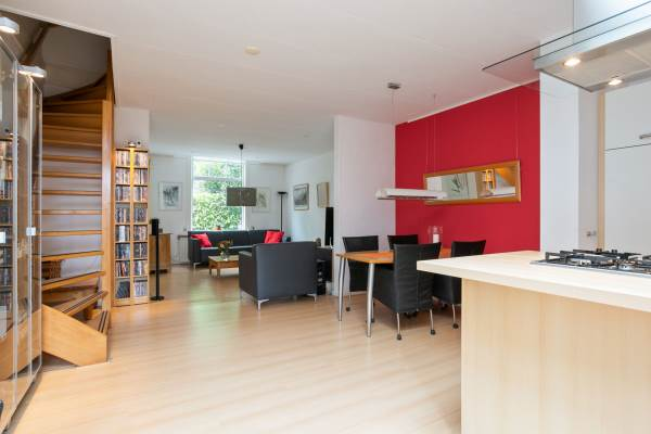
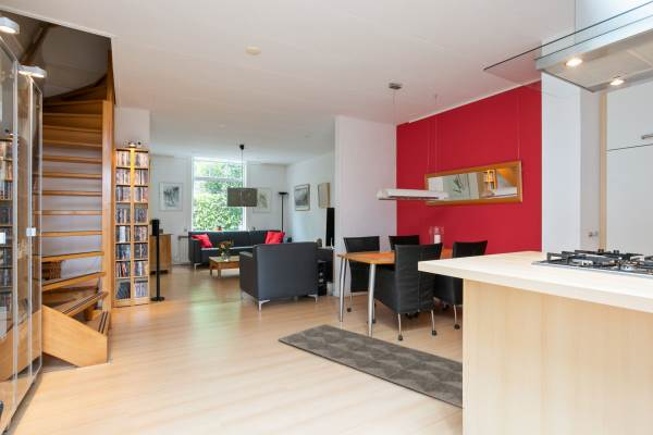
+ rug [276,323,464,409]
